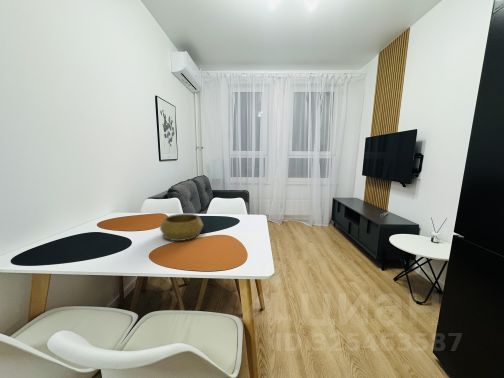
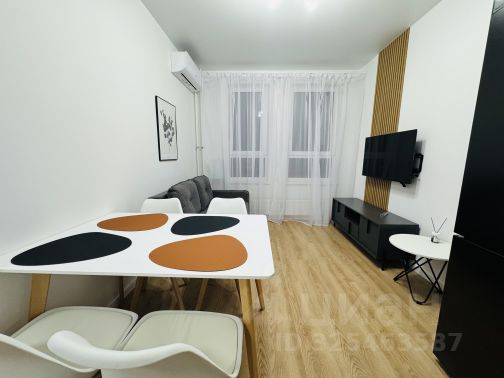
- decorative bowl [159,213,204,242]
